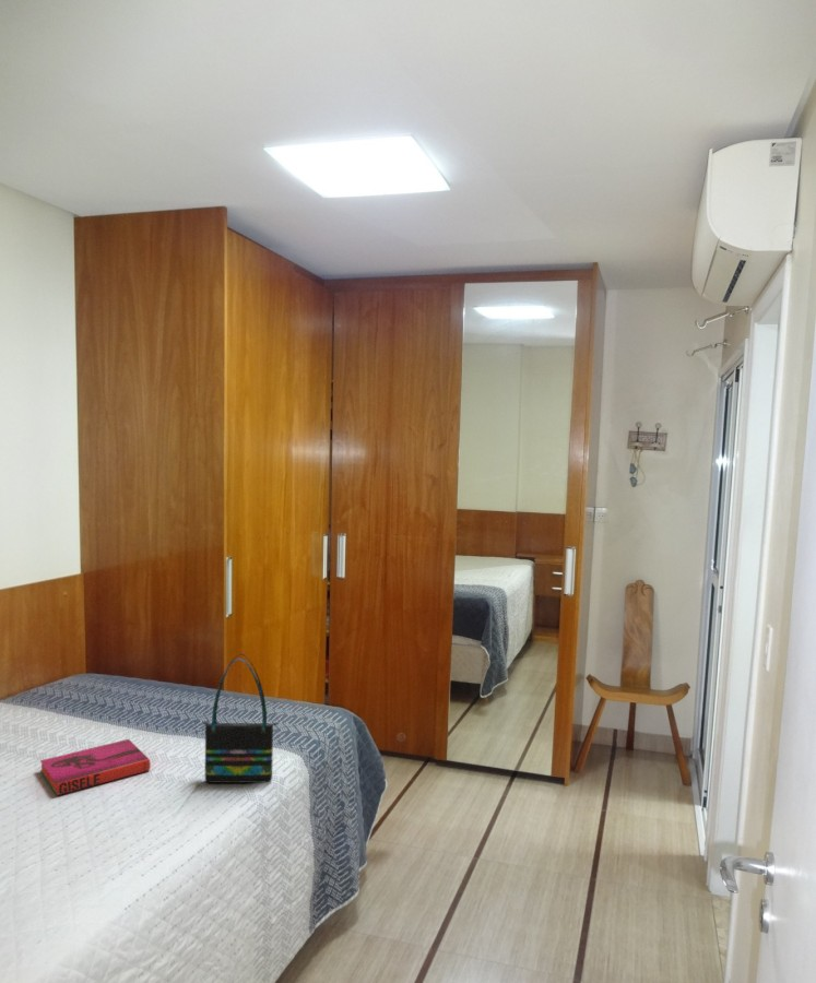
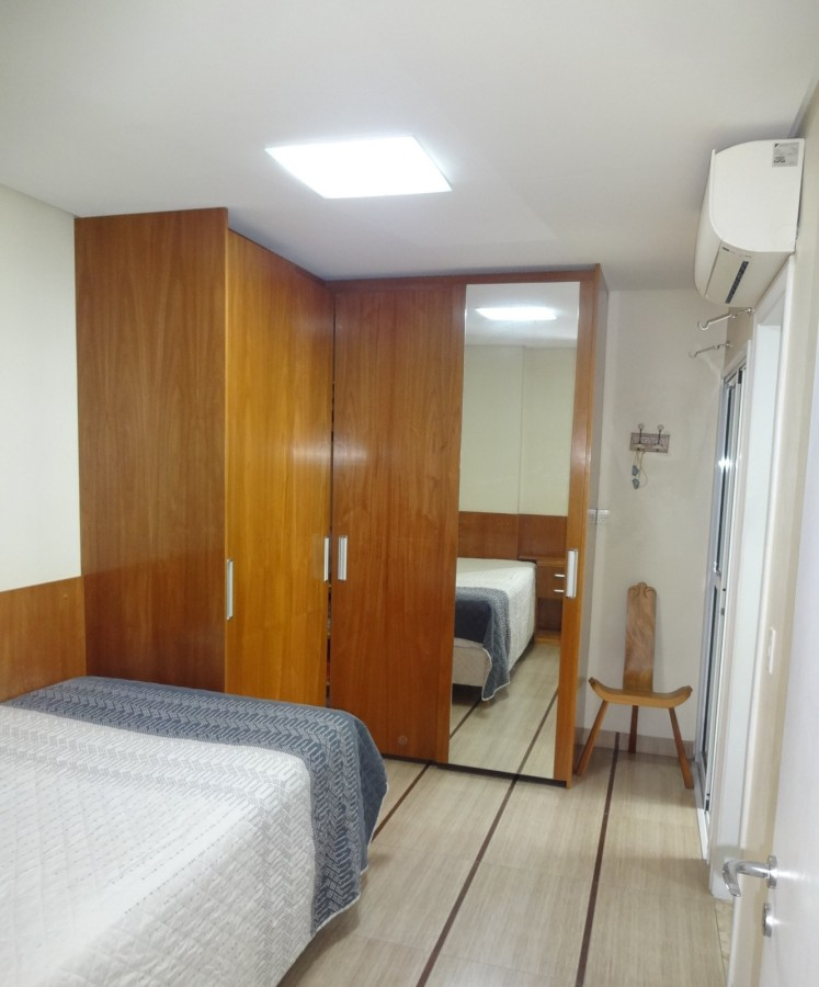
- hardback book [39,738,152,797]
- tote bag [202,653,280,784]
